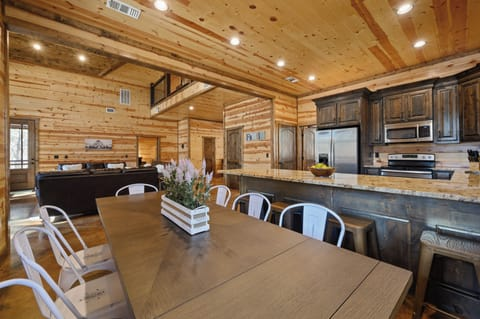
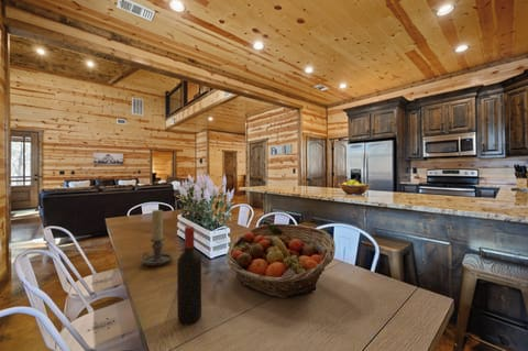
+ wine bottle [176,226,202,326]
+ fruit basket [226,222,337,299]
+ candle holder [141,209,174,267]
